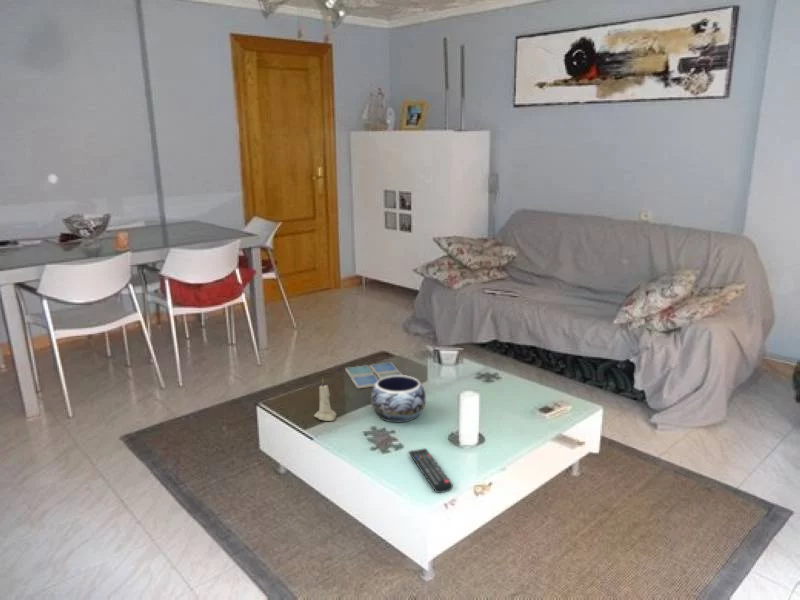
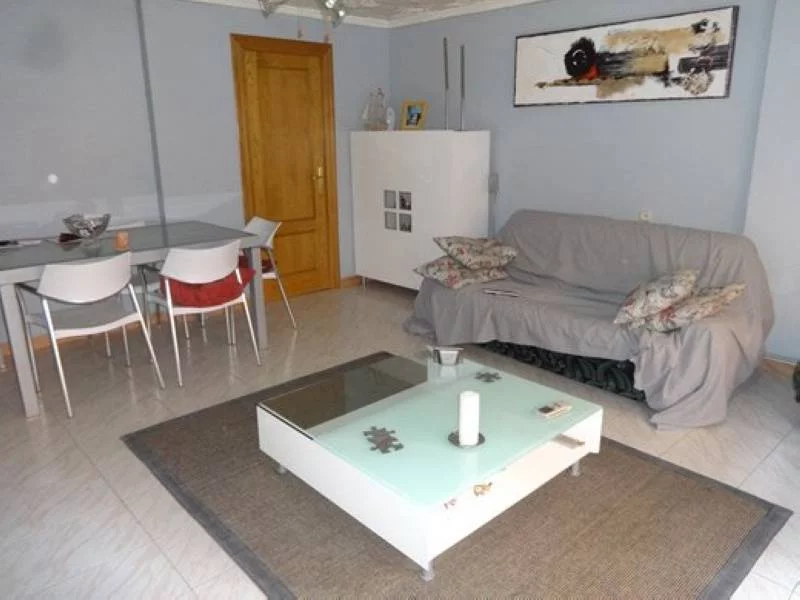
- remote control [407,447,454,494]
- drink coaster [344,361,404,390]
- candle [313,377,338,422]
- decorative bowl [370,374,427,423]
